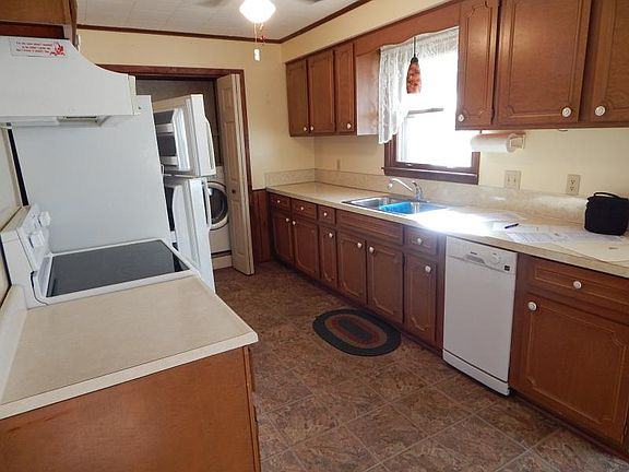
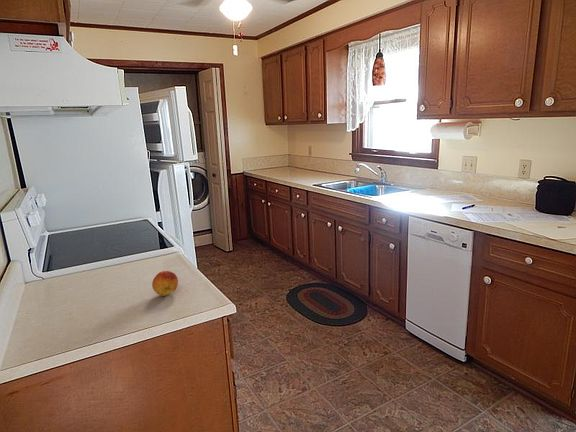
+ fruit [151,270,179,297]
